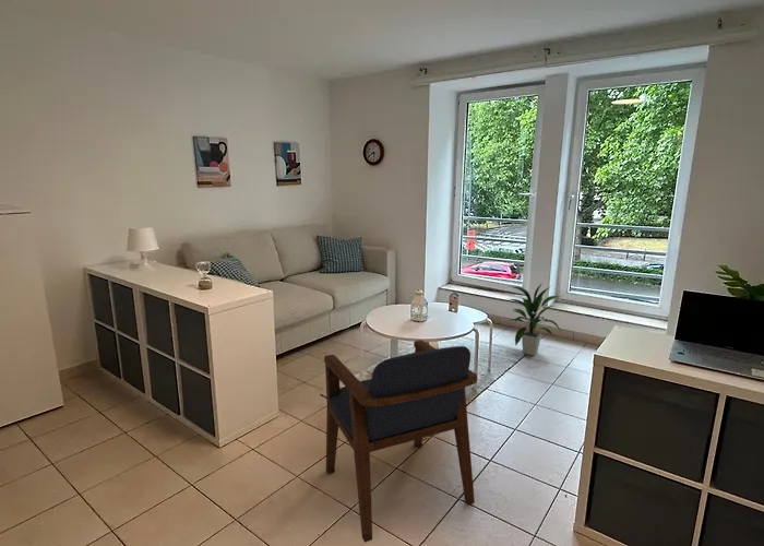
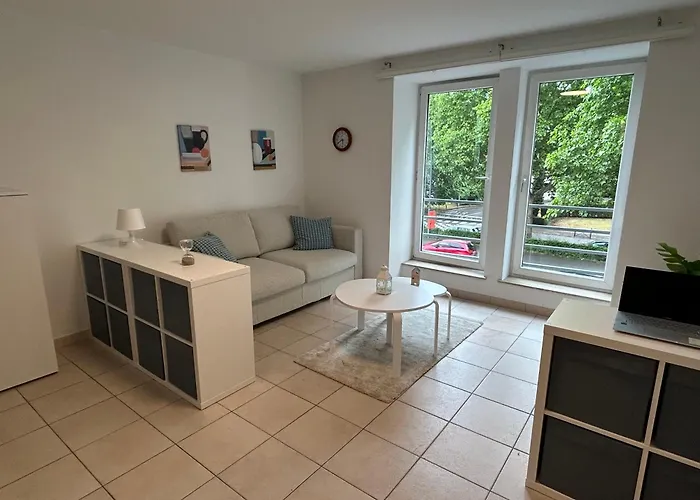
- indoor plant [508,282,562,357]
- armchair [323,340,478,544]
